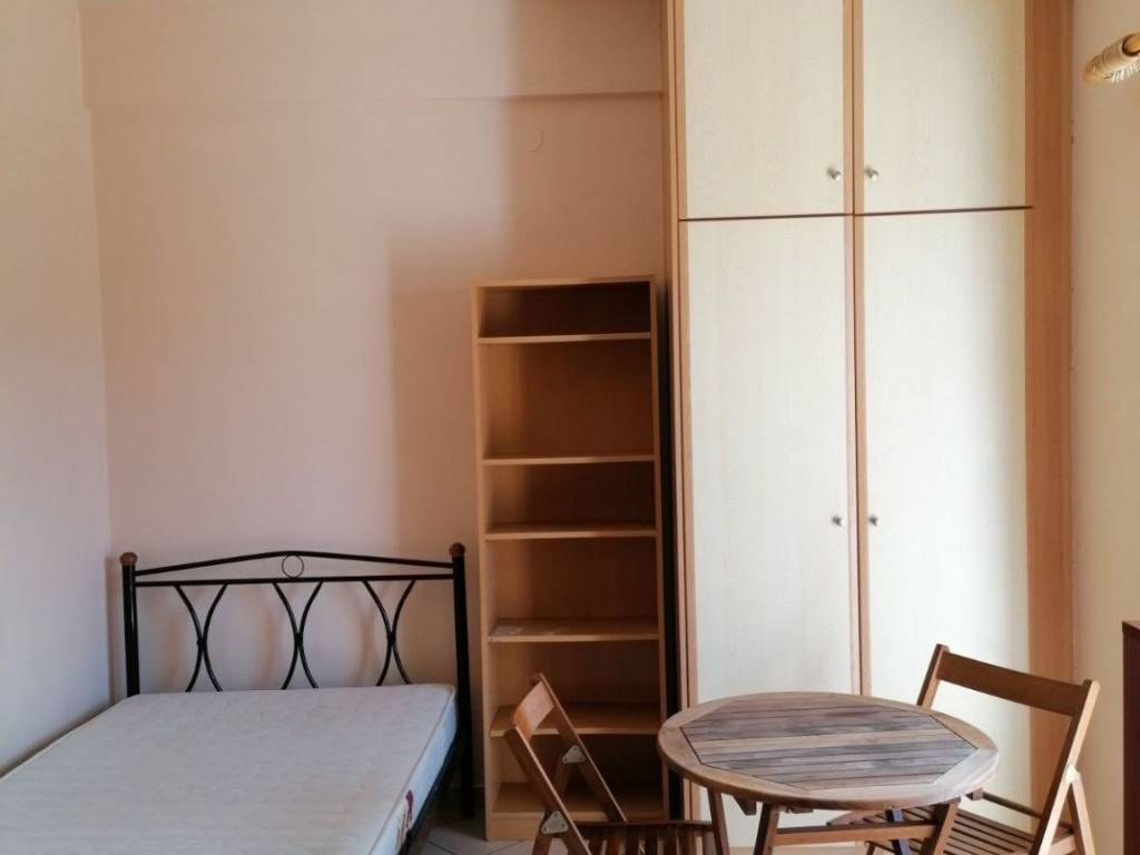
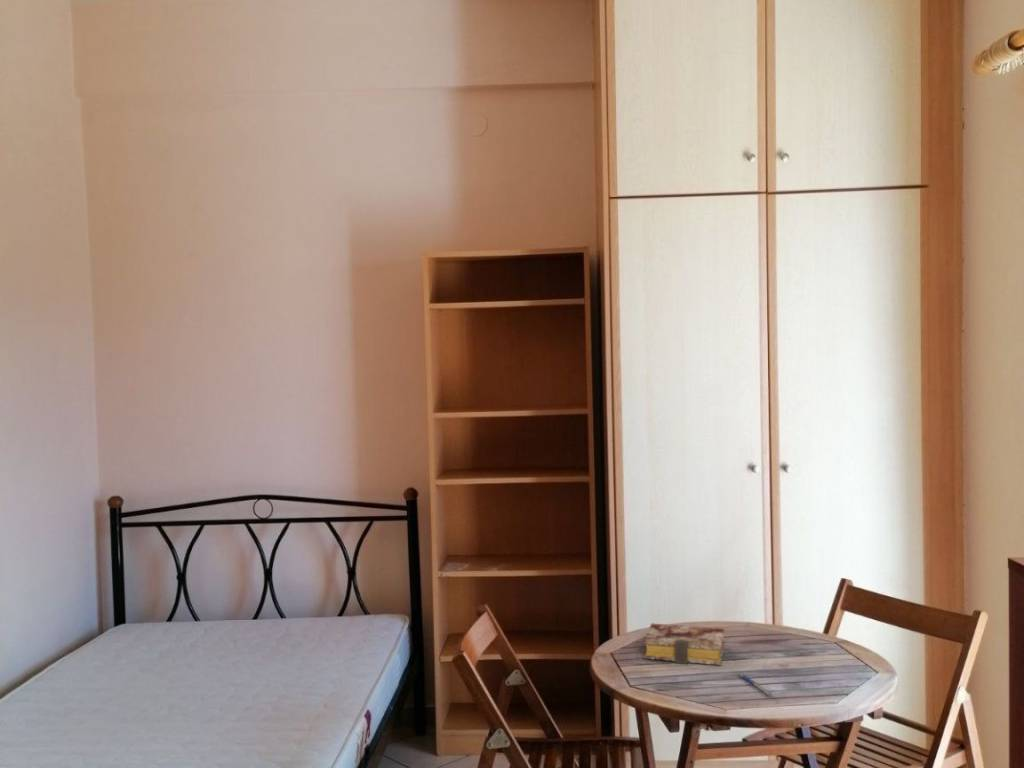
+ pen [736,672,775,696]
+ book [643,622,725,666]
